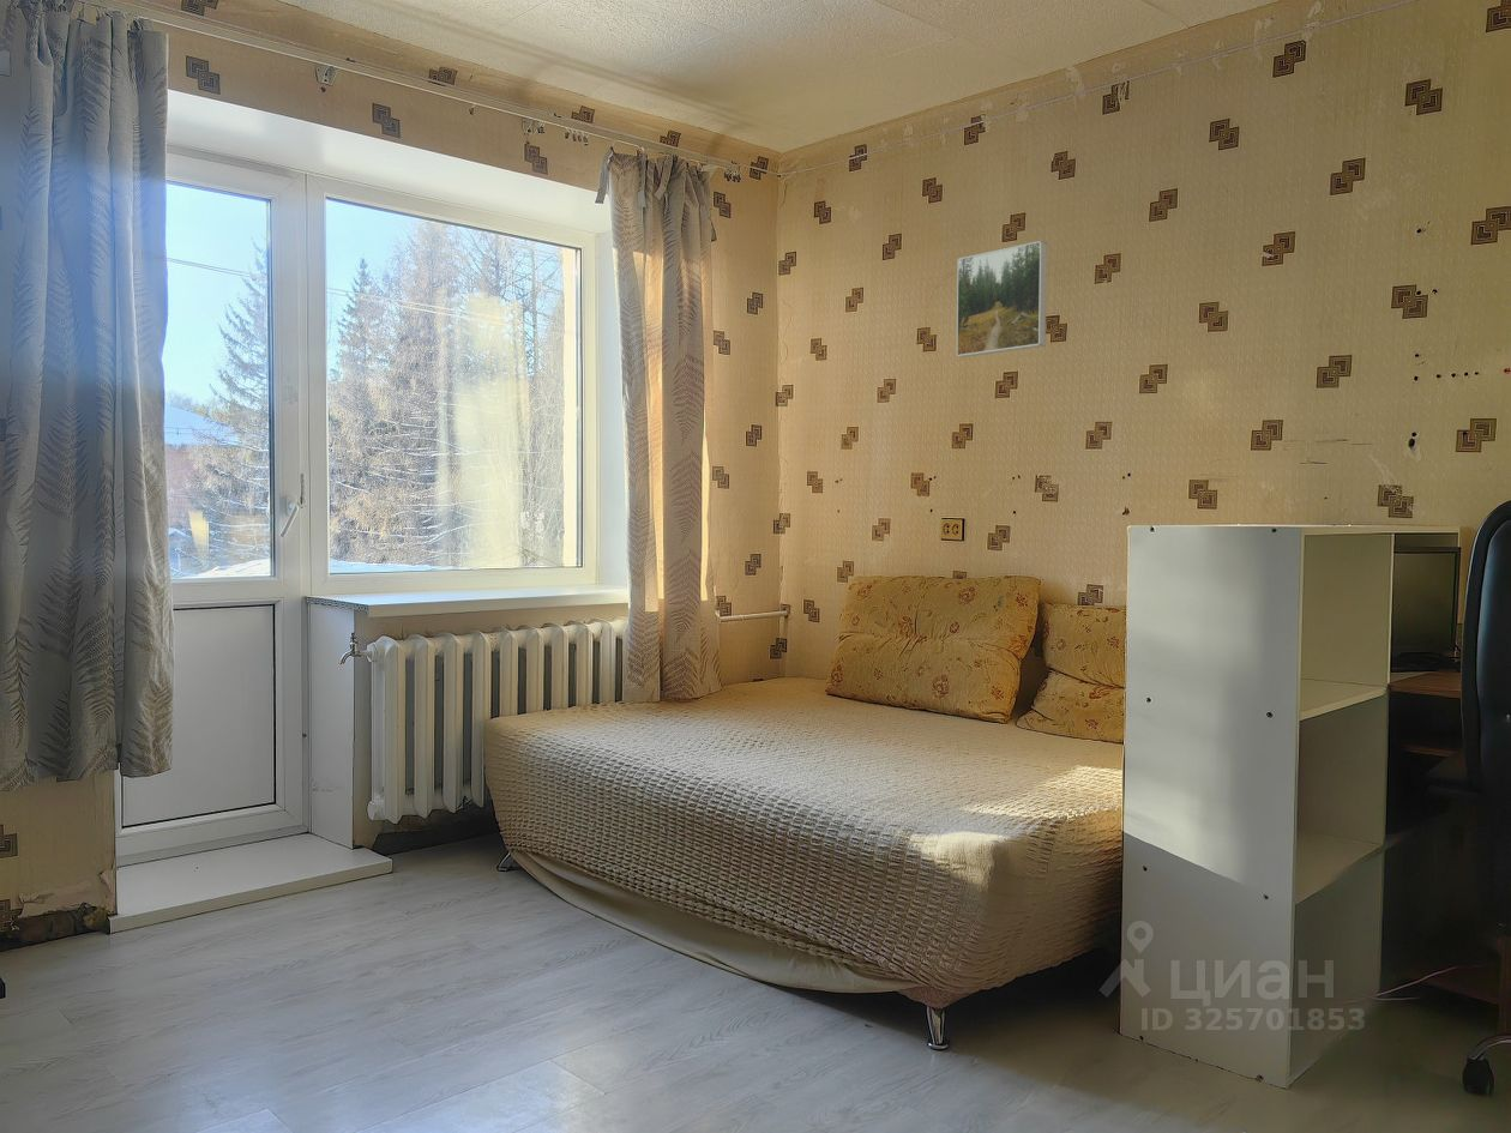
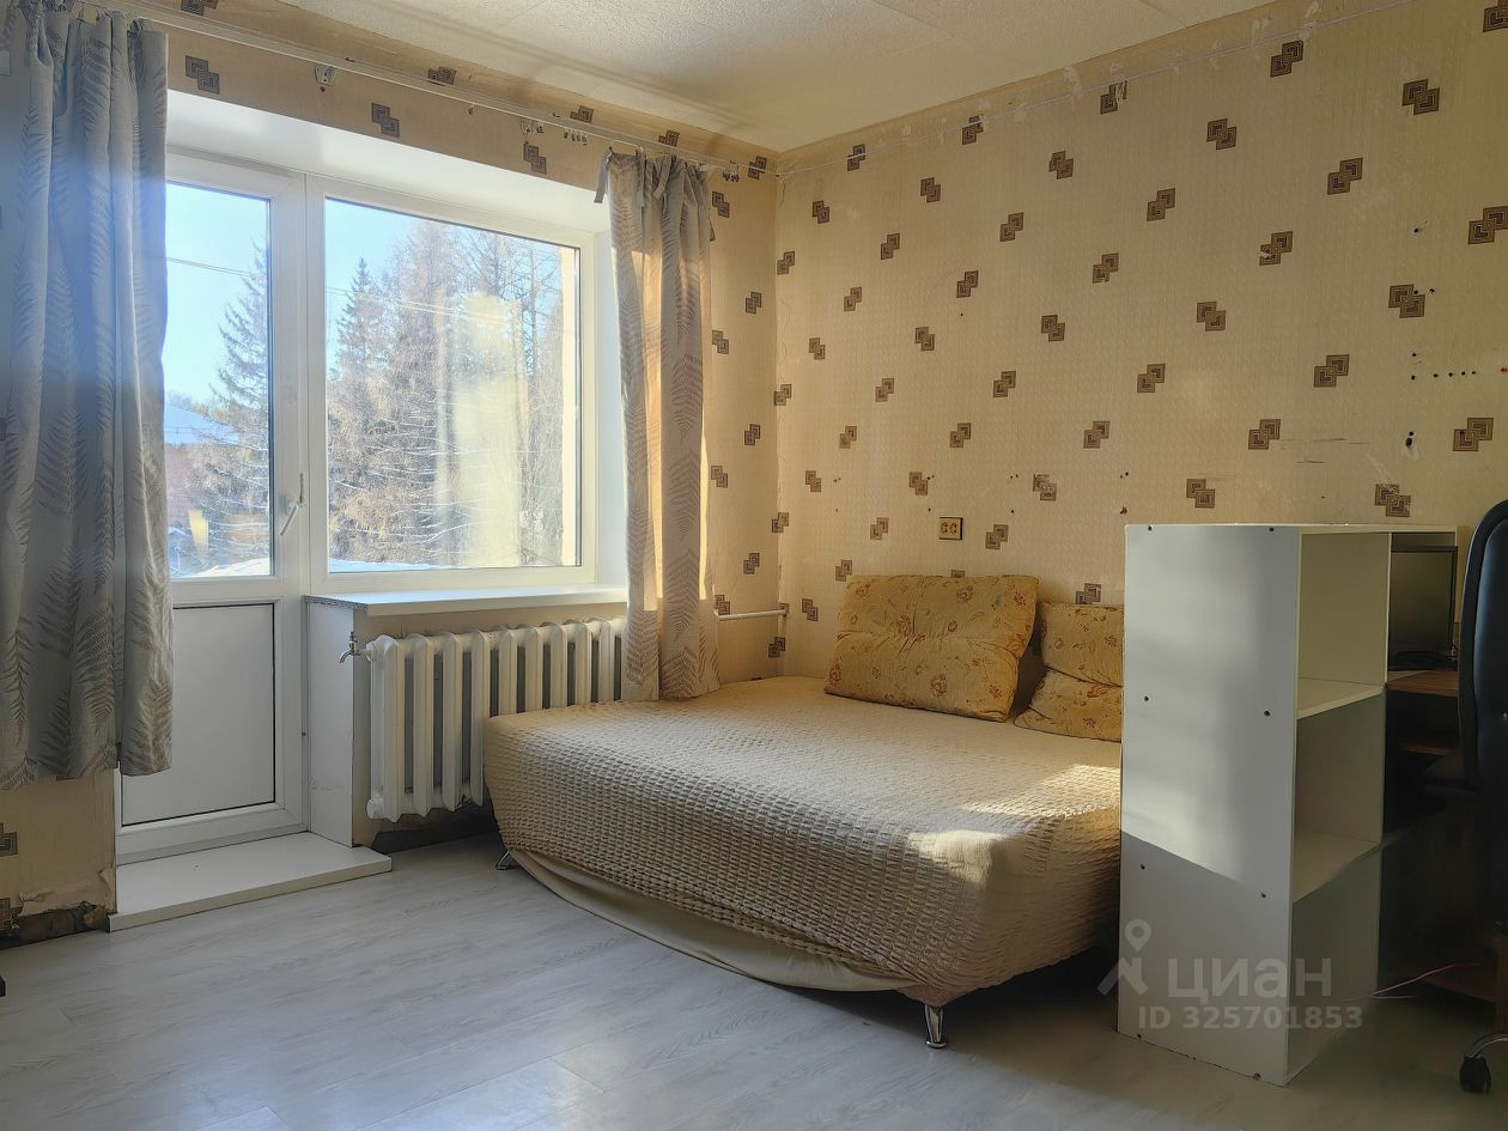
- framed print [956,240,1048,358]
